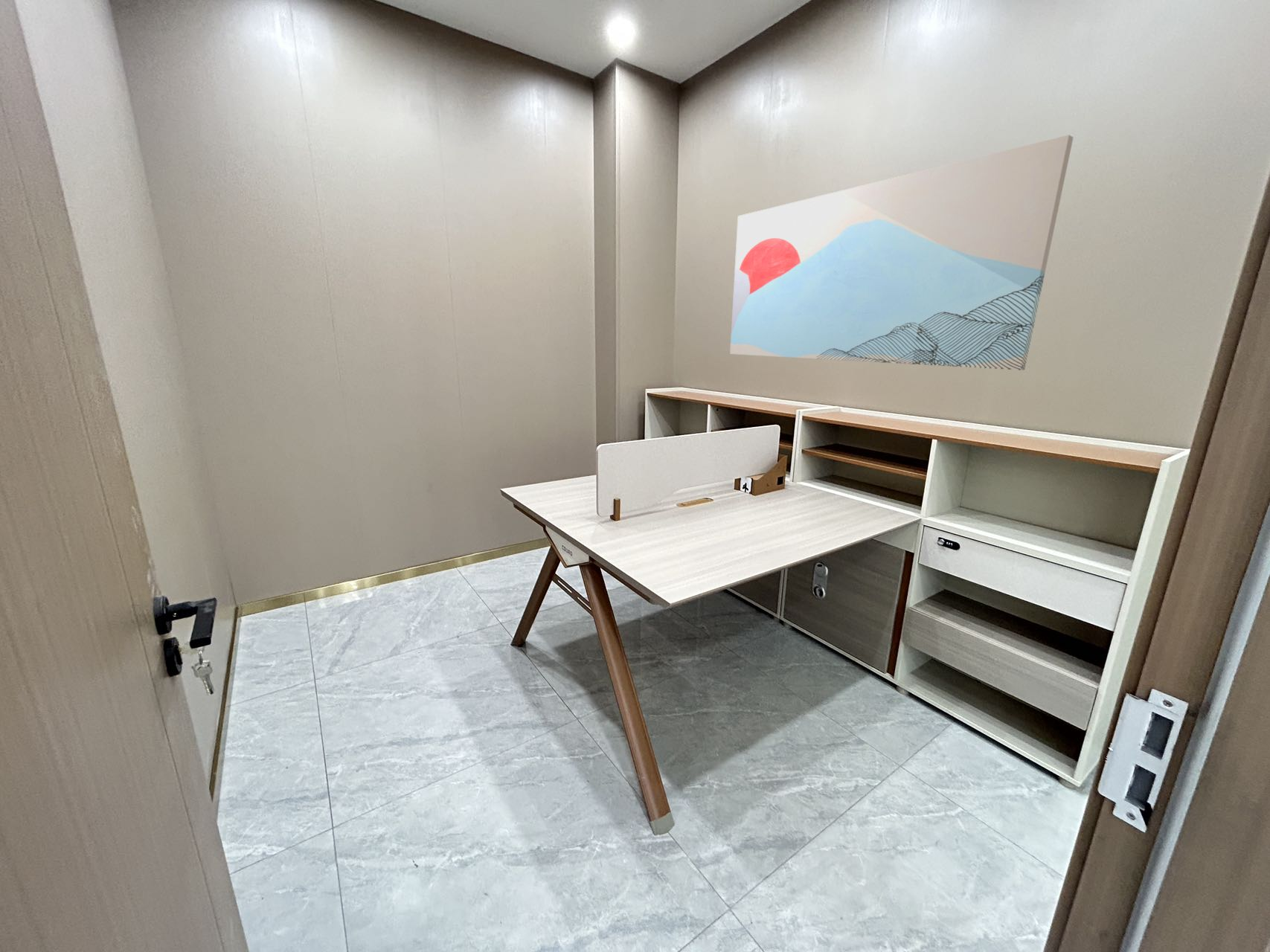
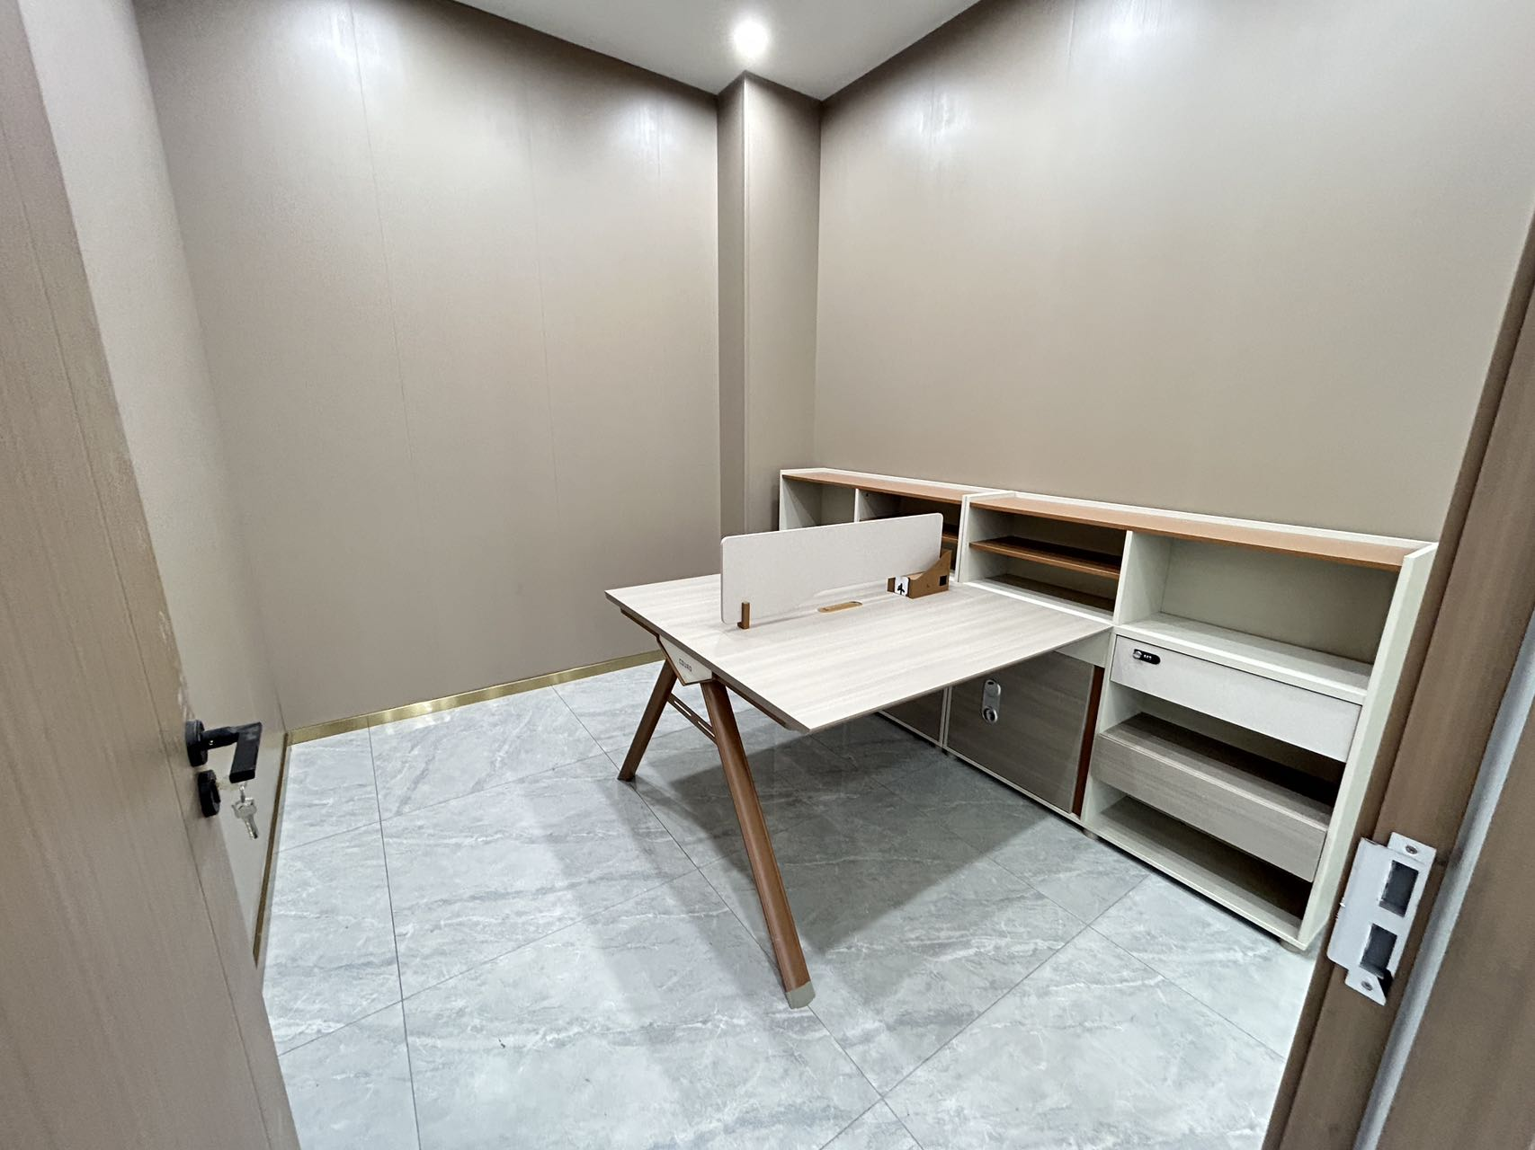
- wall art [729,134,1074,371]
